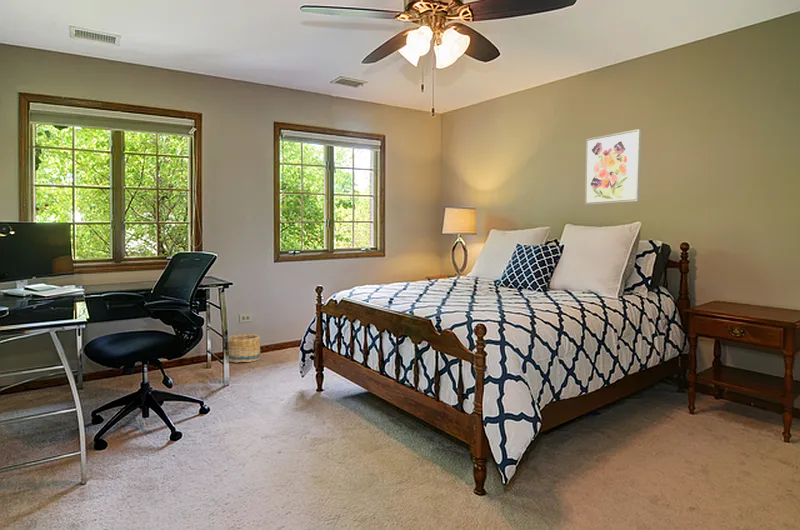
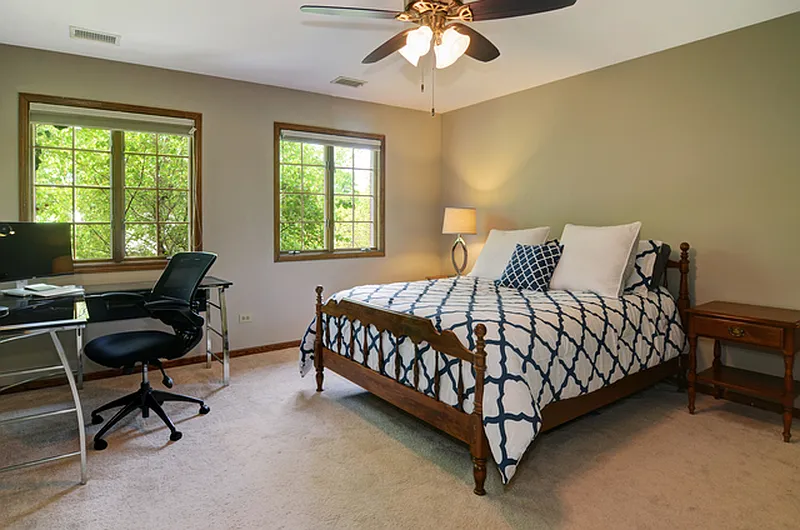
- basket [228,333,262,364]
- wall art [584,128,642,206]
